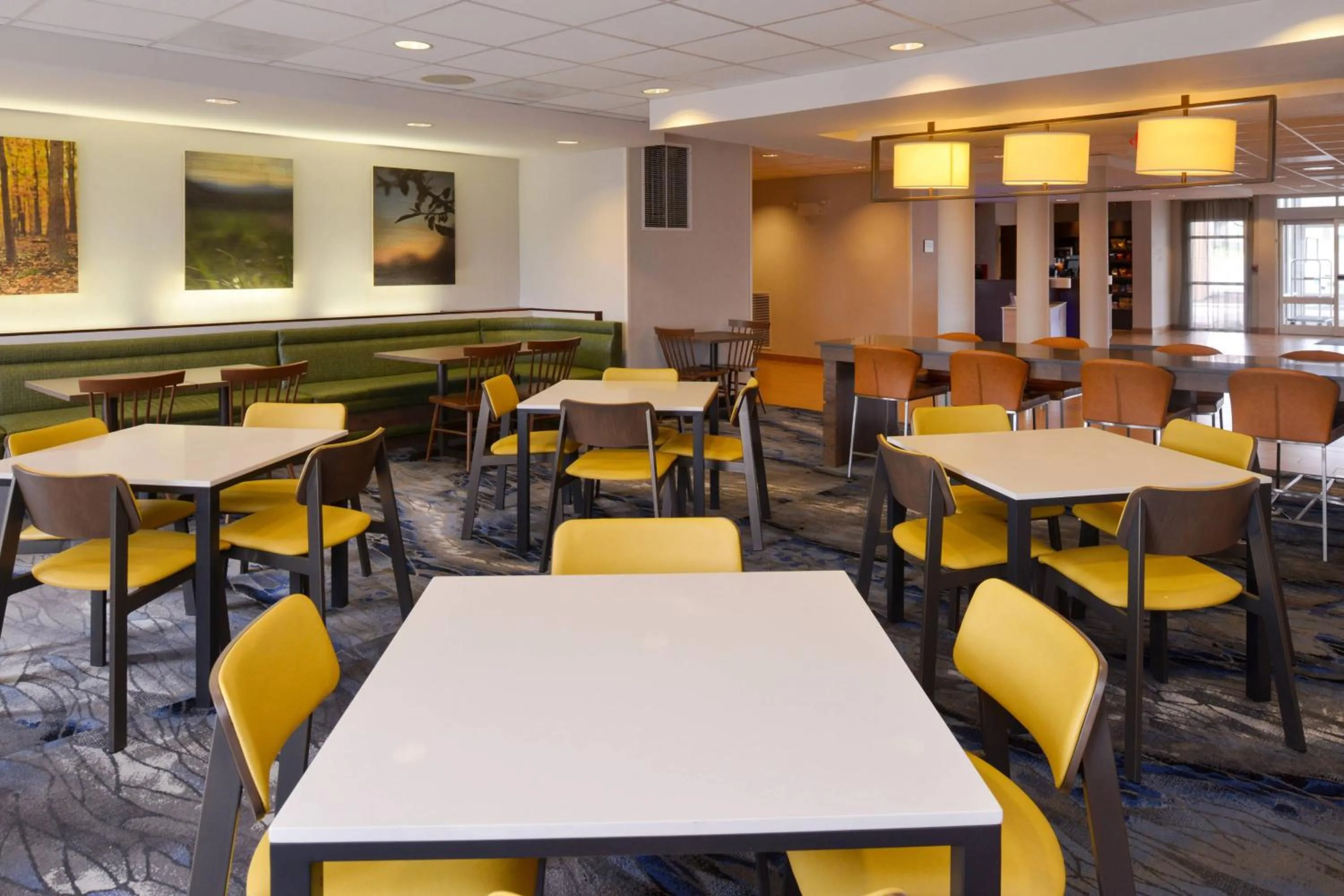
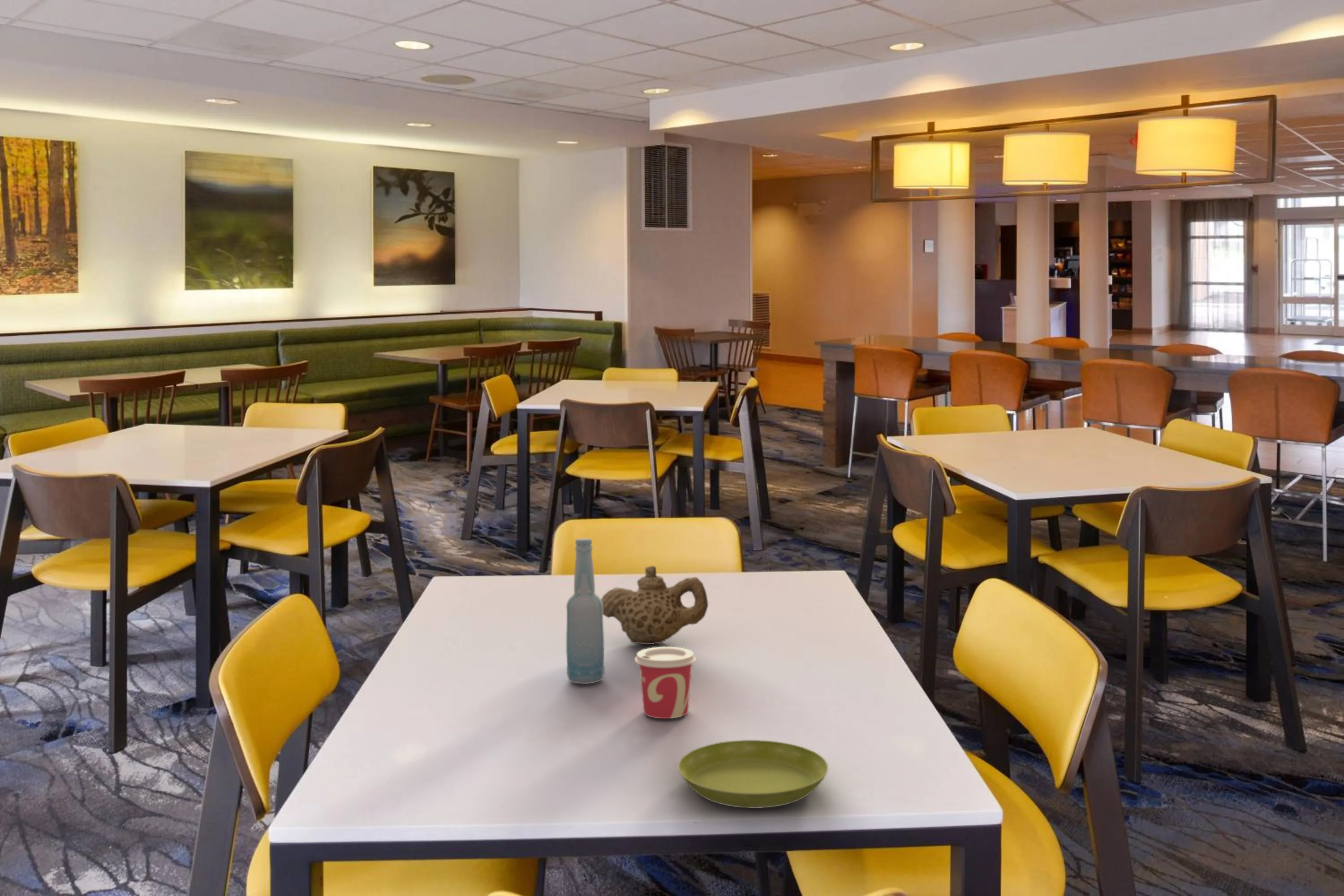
+ cup [634,646,697,719]
+ teapot [601,565,709,645]
+ bottle [566,538,605,685]
+ saucer [677,740,829,809]
